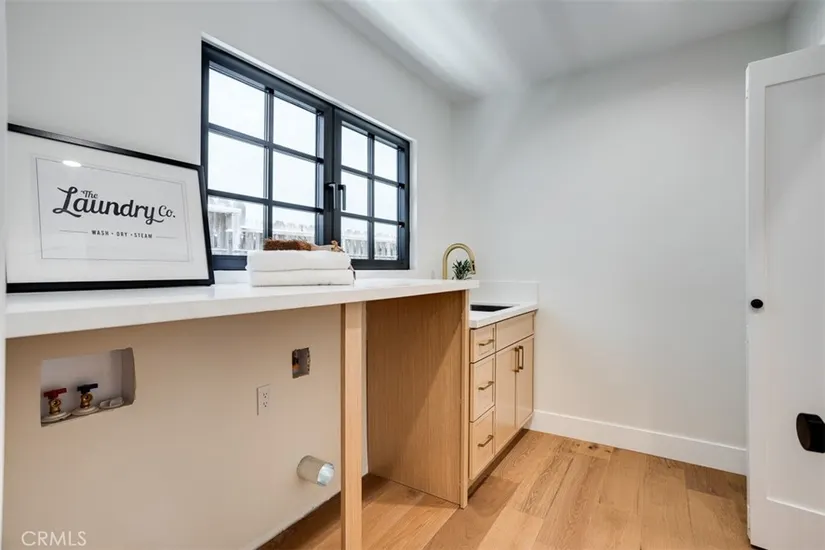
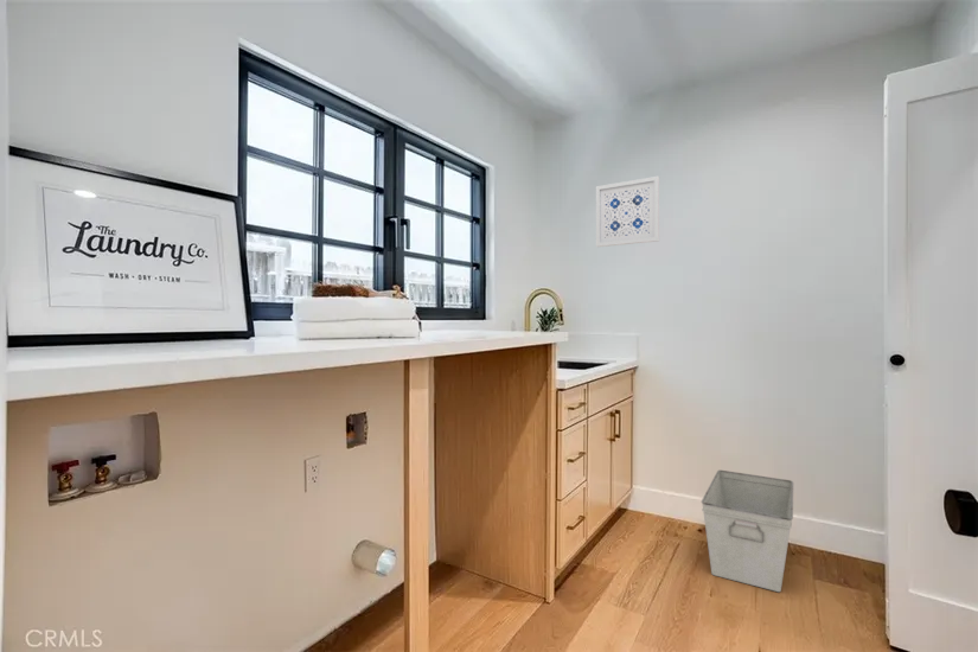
+ wall art [595,175,660,248]
+ storage bin [701,469,794,593]
